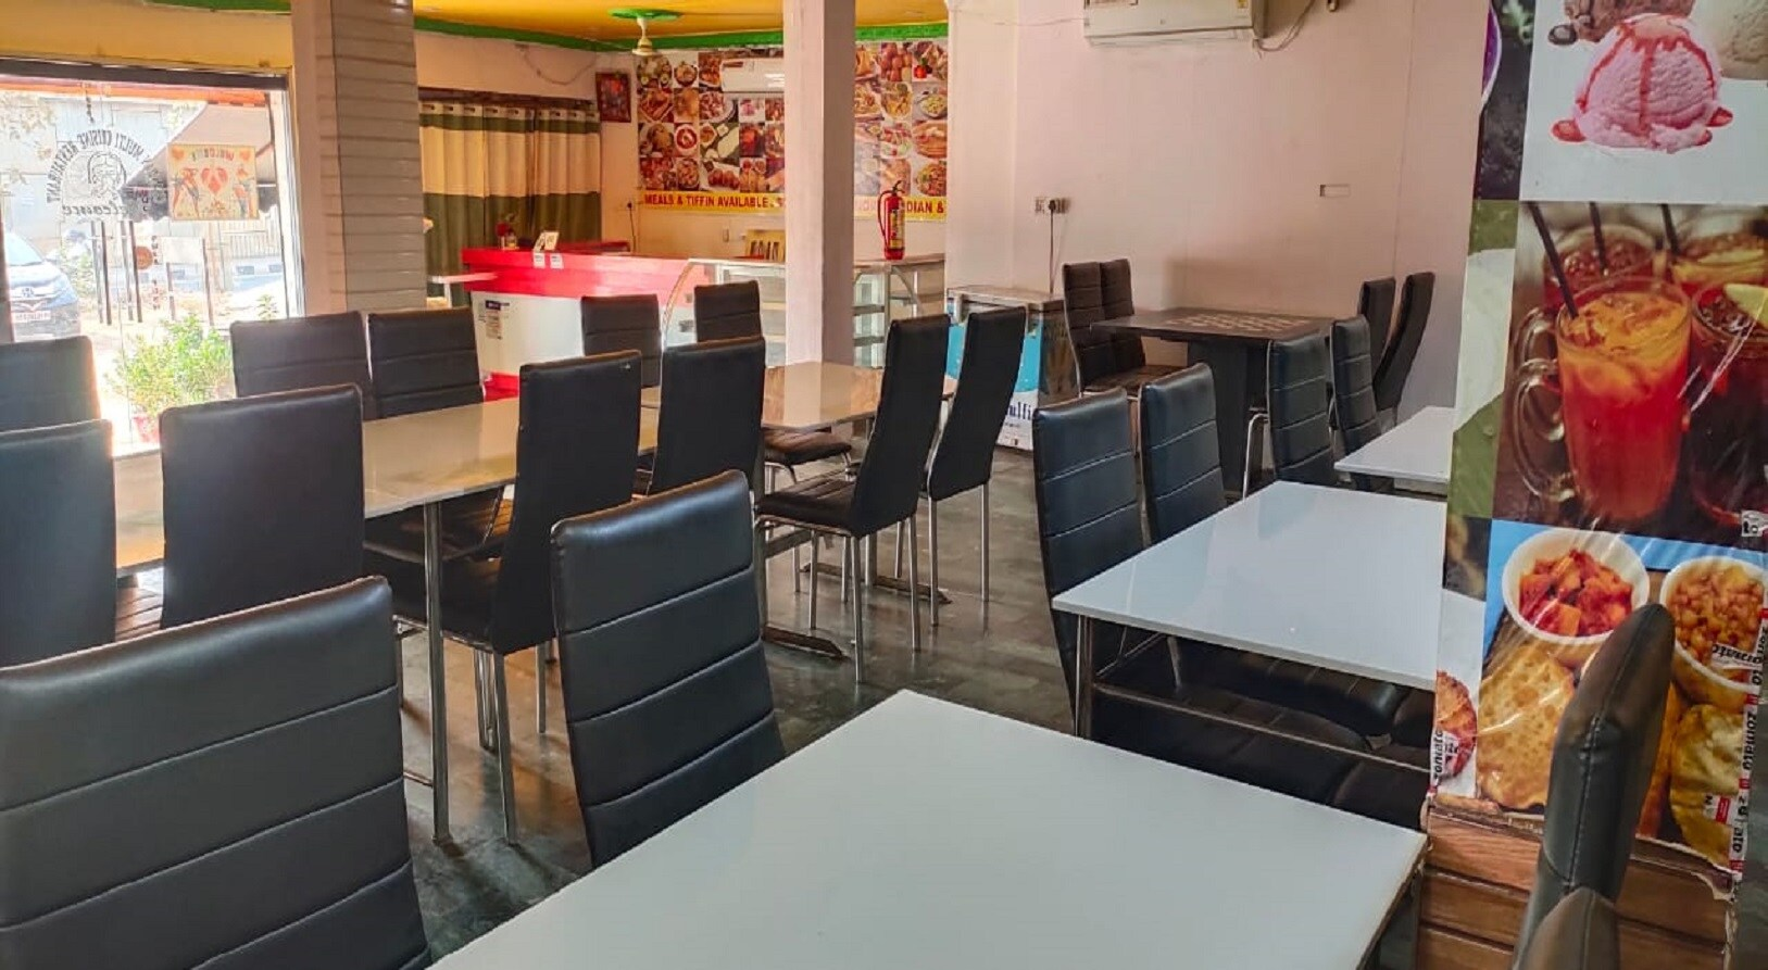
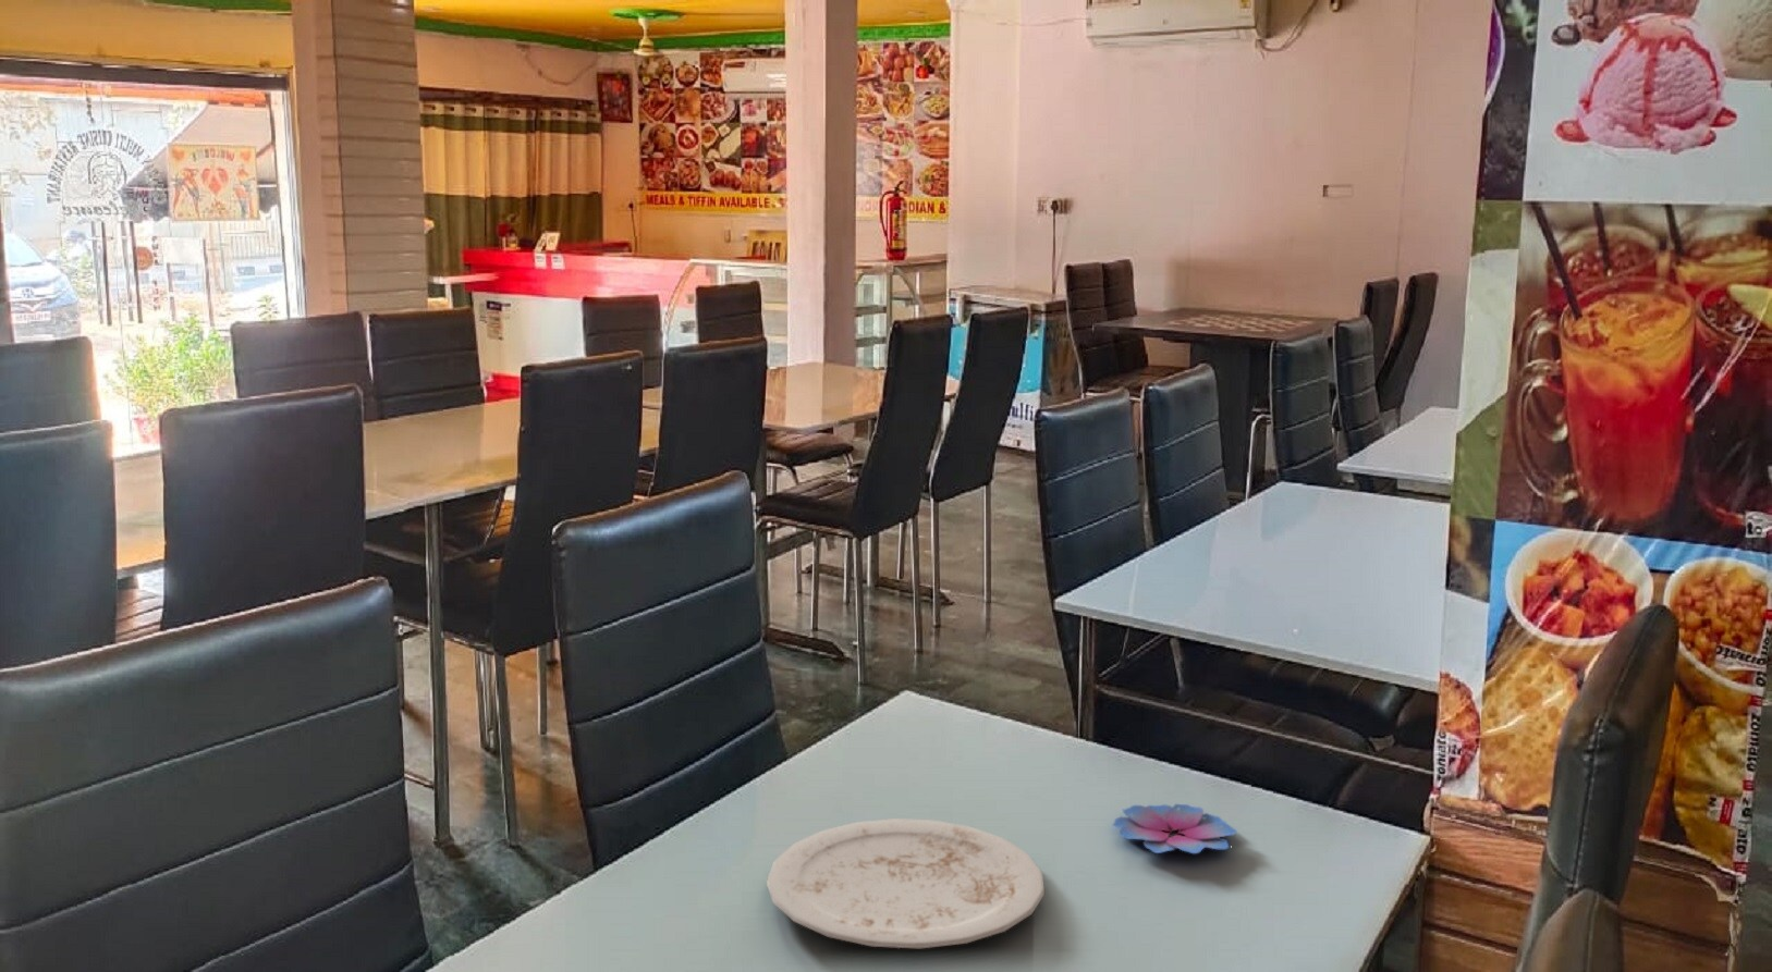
+ plate [765,818,1045,949]
+ flower [1111,803,1238,855]
